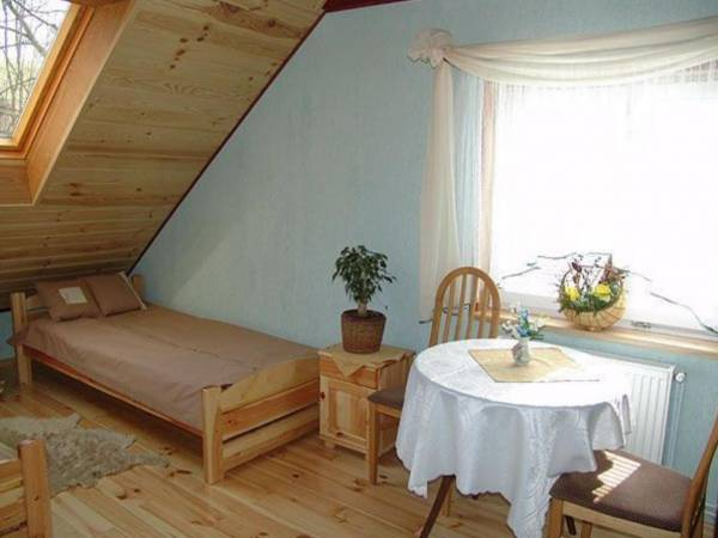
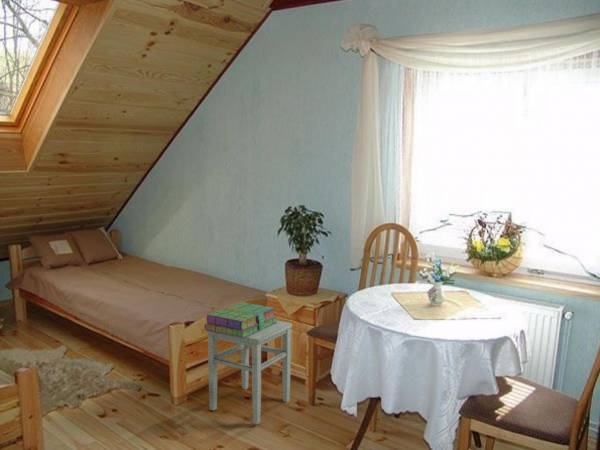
+ stool [206,319,293,425]
+ stack of books [204,302,278,338]
